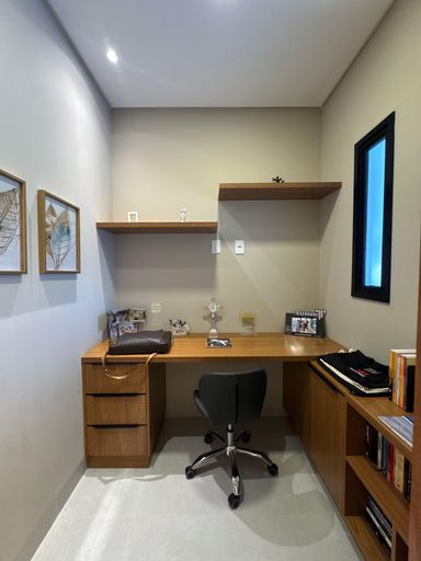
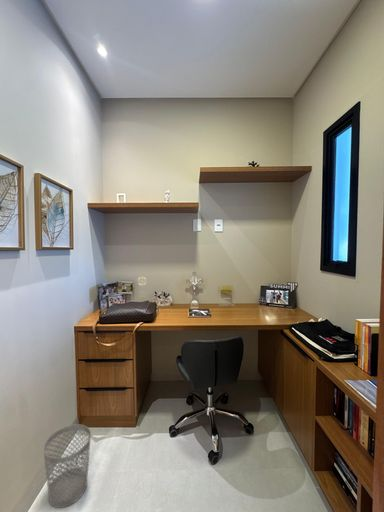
+ wastebasket [42,423,92,509]
